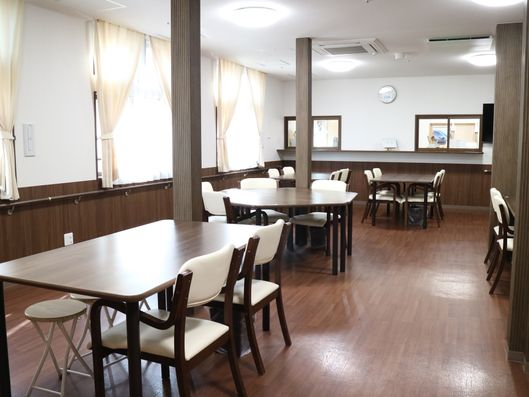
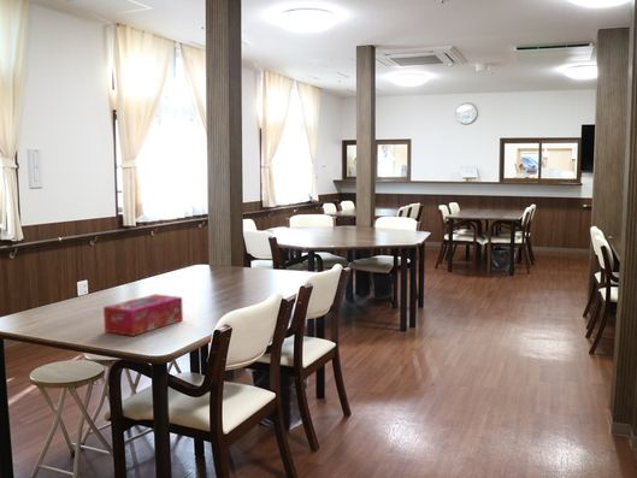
+ tissue box [102,293,184,337]
